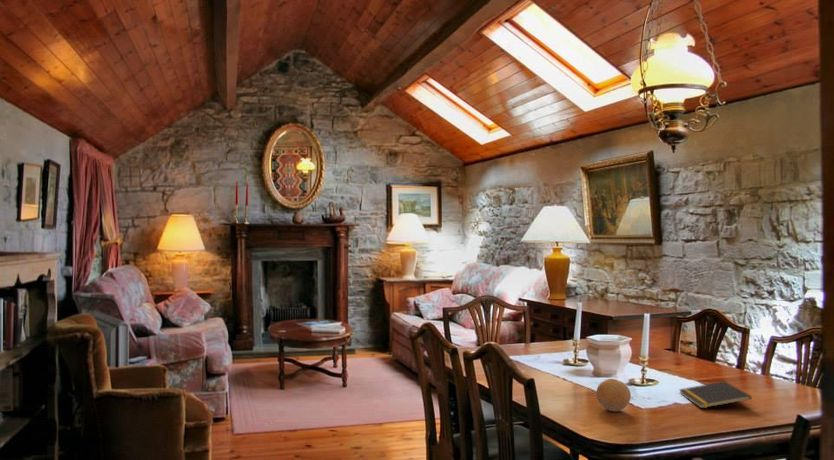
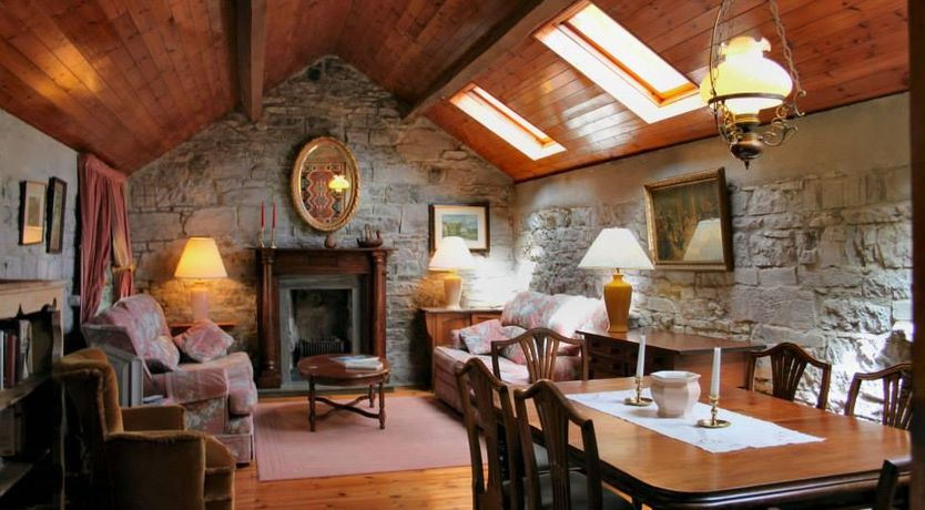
- fruit [595,378,632,413]
- notepad [678,380,753,409]
